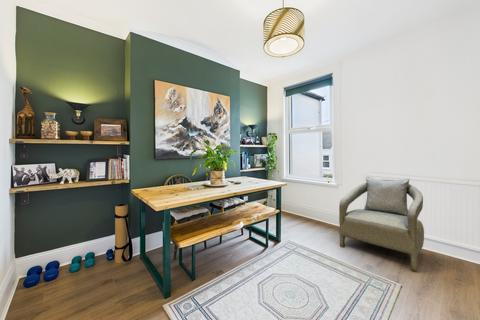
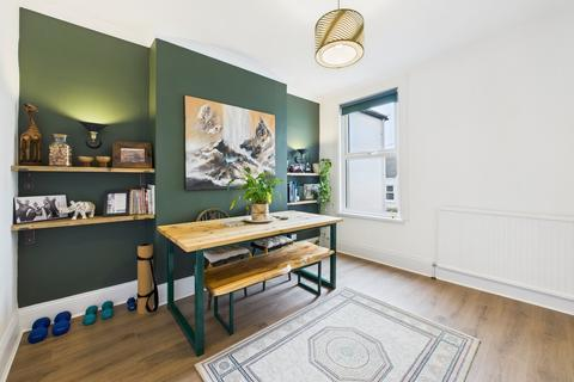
- armchair [338,176,425,272]
